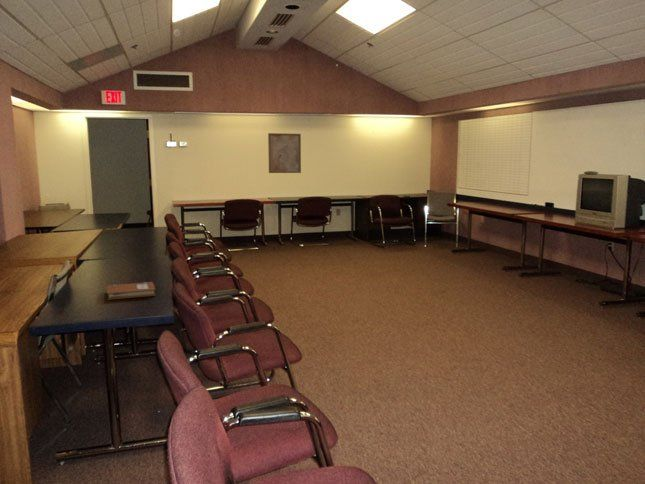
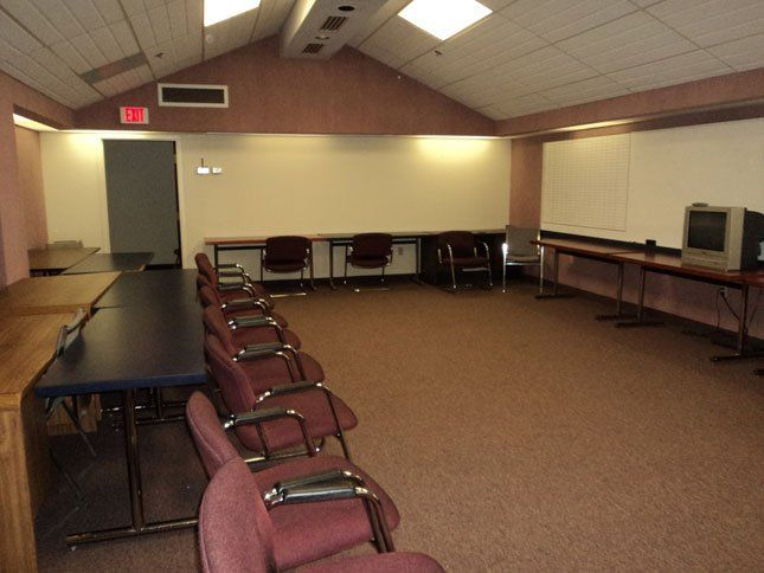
- wall art [267,132,302,174]
- notebook [106,281,157,301]
